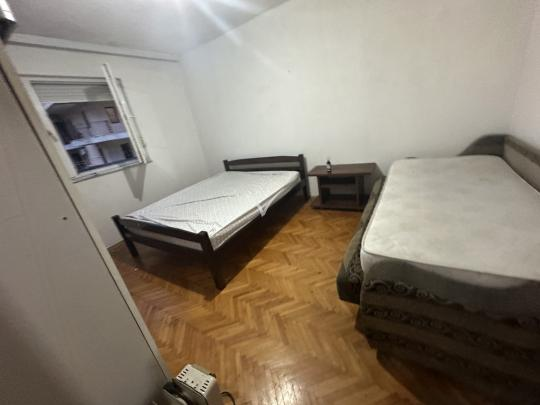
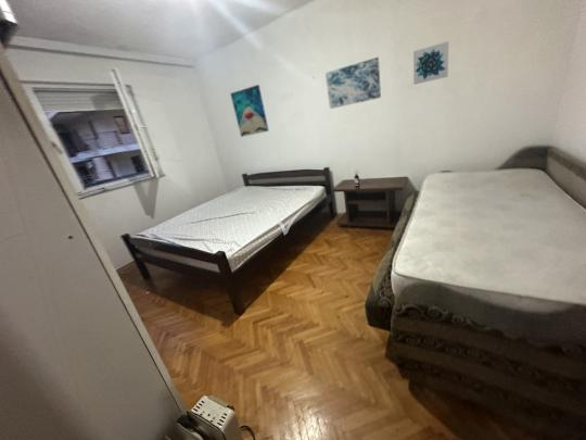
+ wall art [324,56,382,110]
+ wall art [412,40,449,86]
+ wall art [229,84,270,138]
